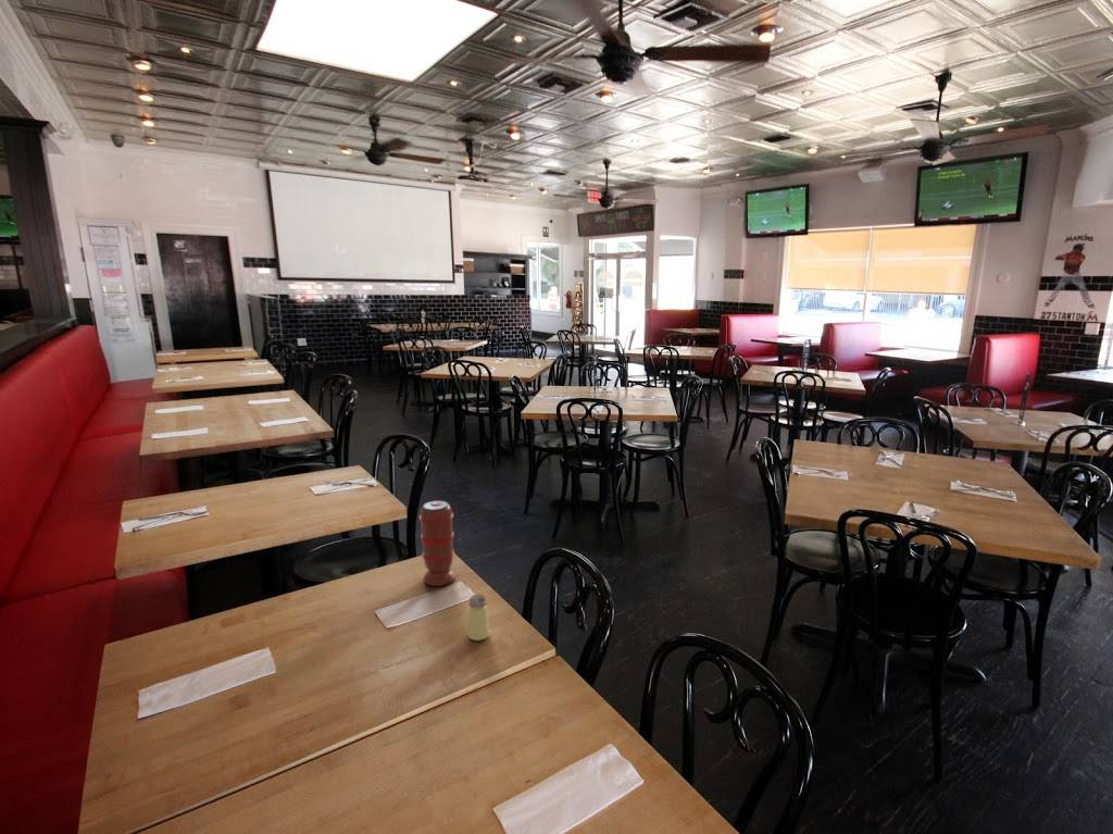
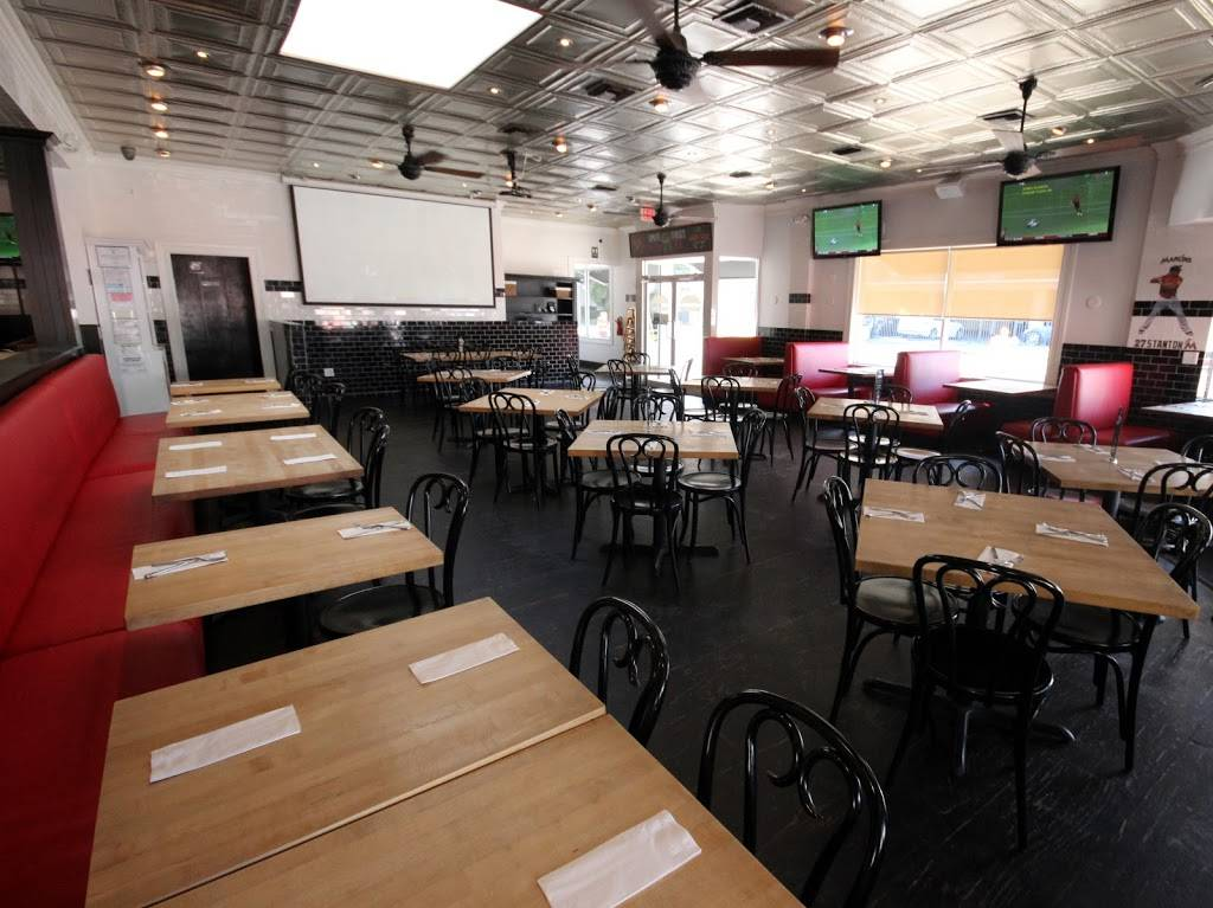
- saltshaker [466,594,490,642]
- spice grinder [418,500,455,587]
